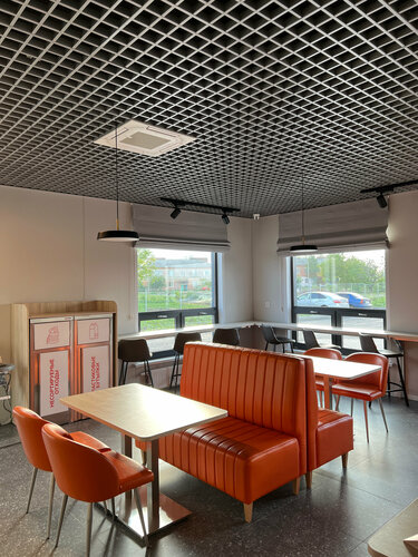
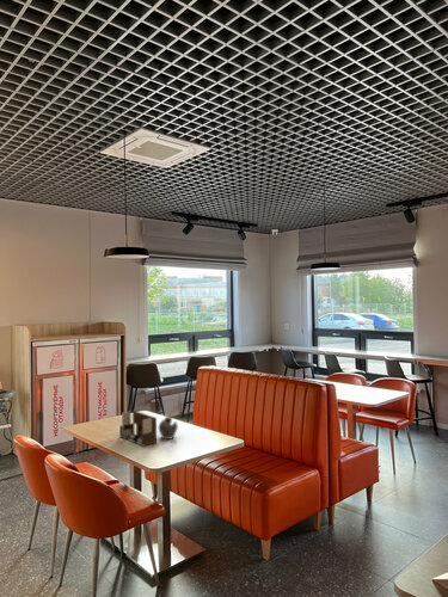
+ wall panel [118,410,158,448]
+ teapot [158,416,179,441]
